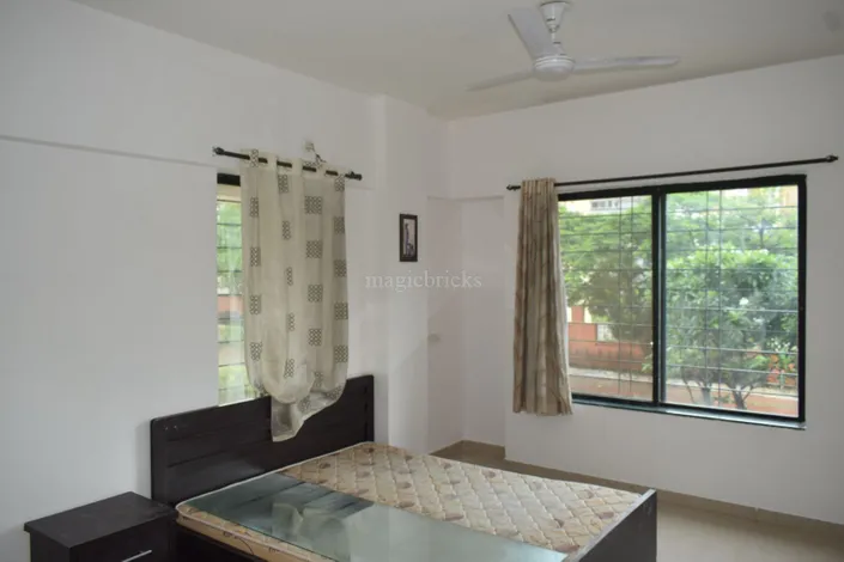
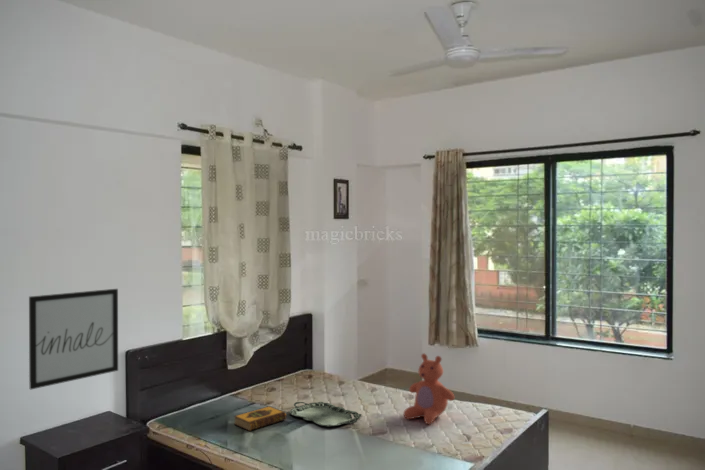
+ hardback book [233,405,287,432]
+ wall art [28,288,119,390]
+ serving tray [287,401,362,428]
+ teddy bear [402,352,455,425]
